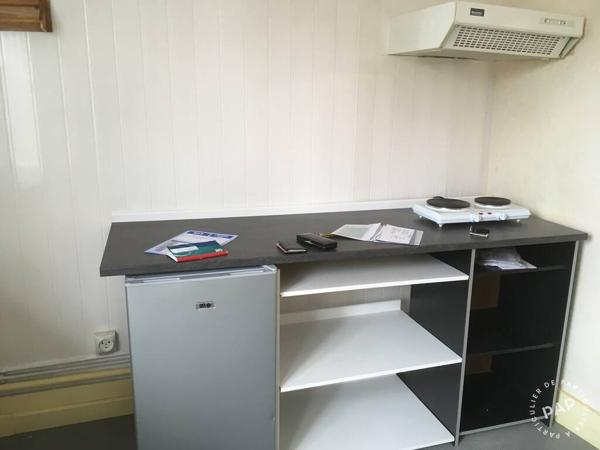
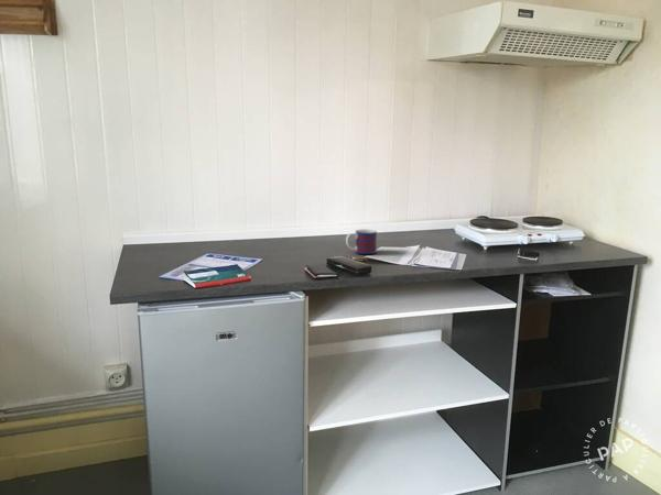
+ mug [345,228,378,255]
